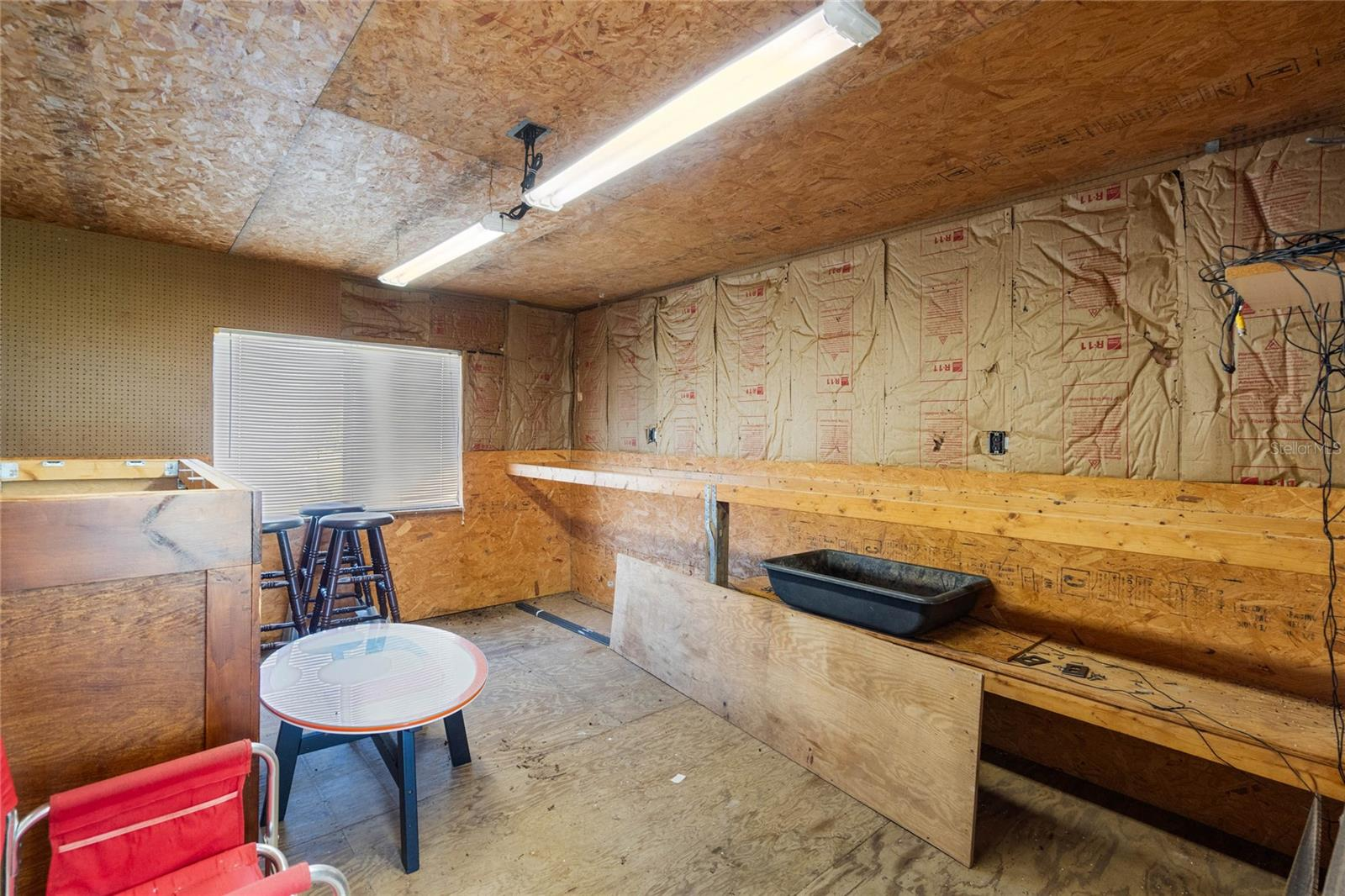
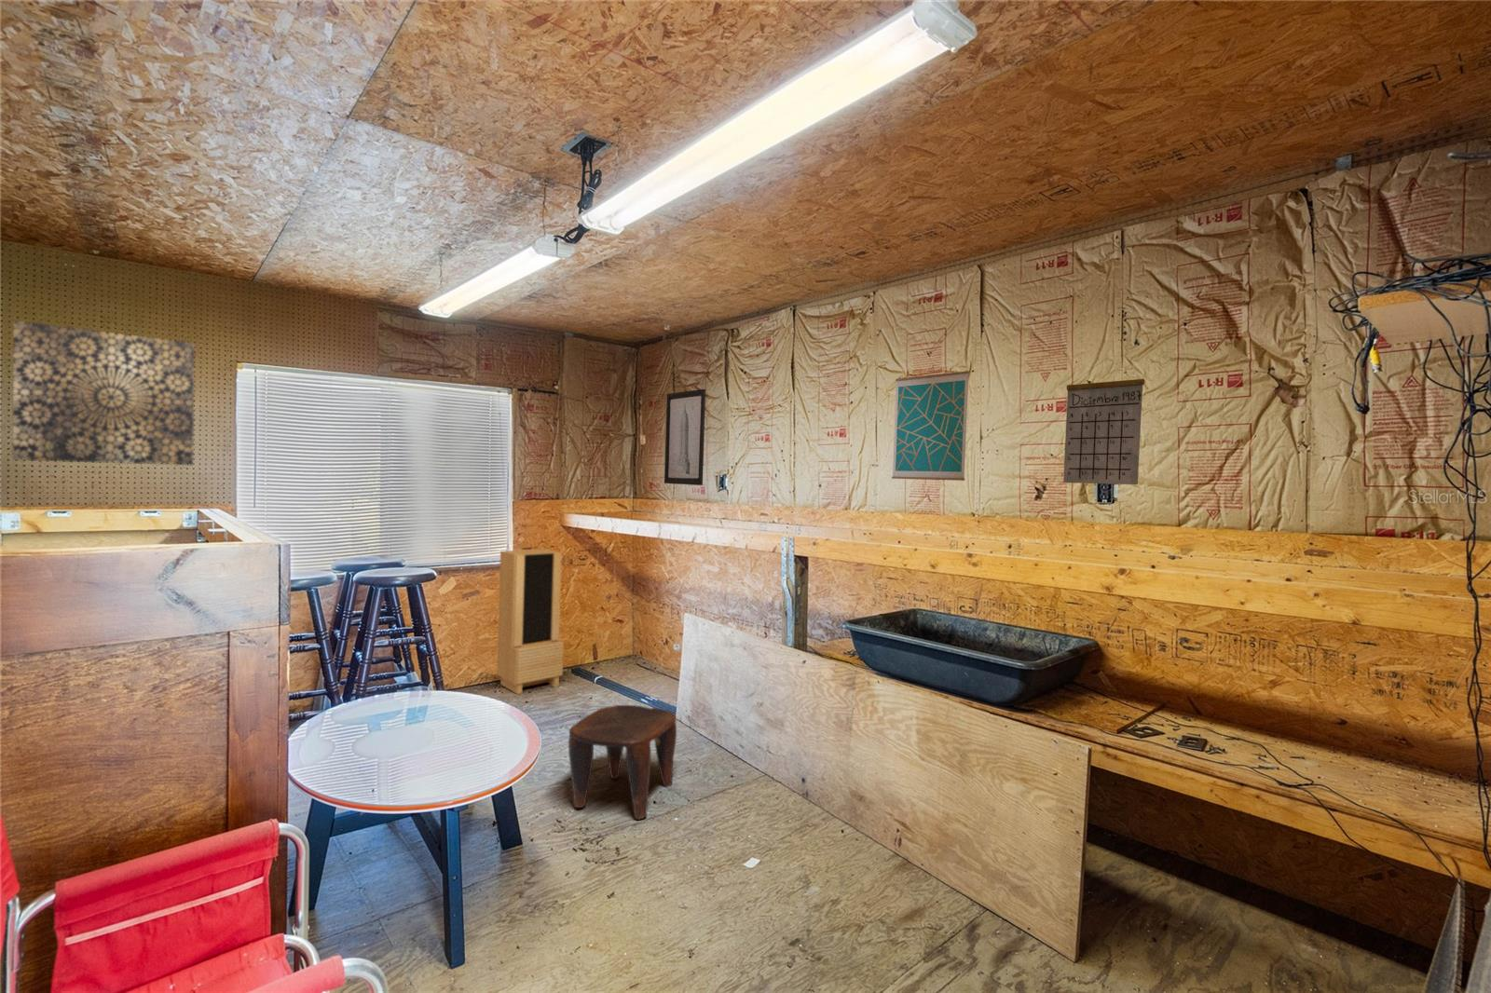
+ wall art [12,319,196,465]
+ wall art [891,370,970,482]
+ wall art [664,388,706,487]
+ storage cabinet [496,547,564,695]
+ stool [568,704,677,821]
+ calendar [1062,358,1145,485]
